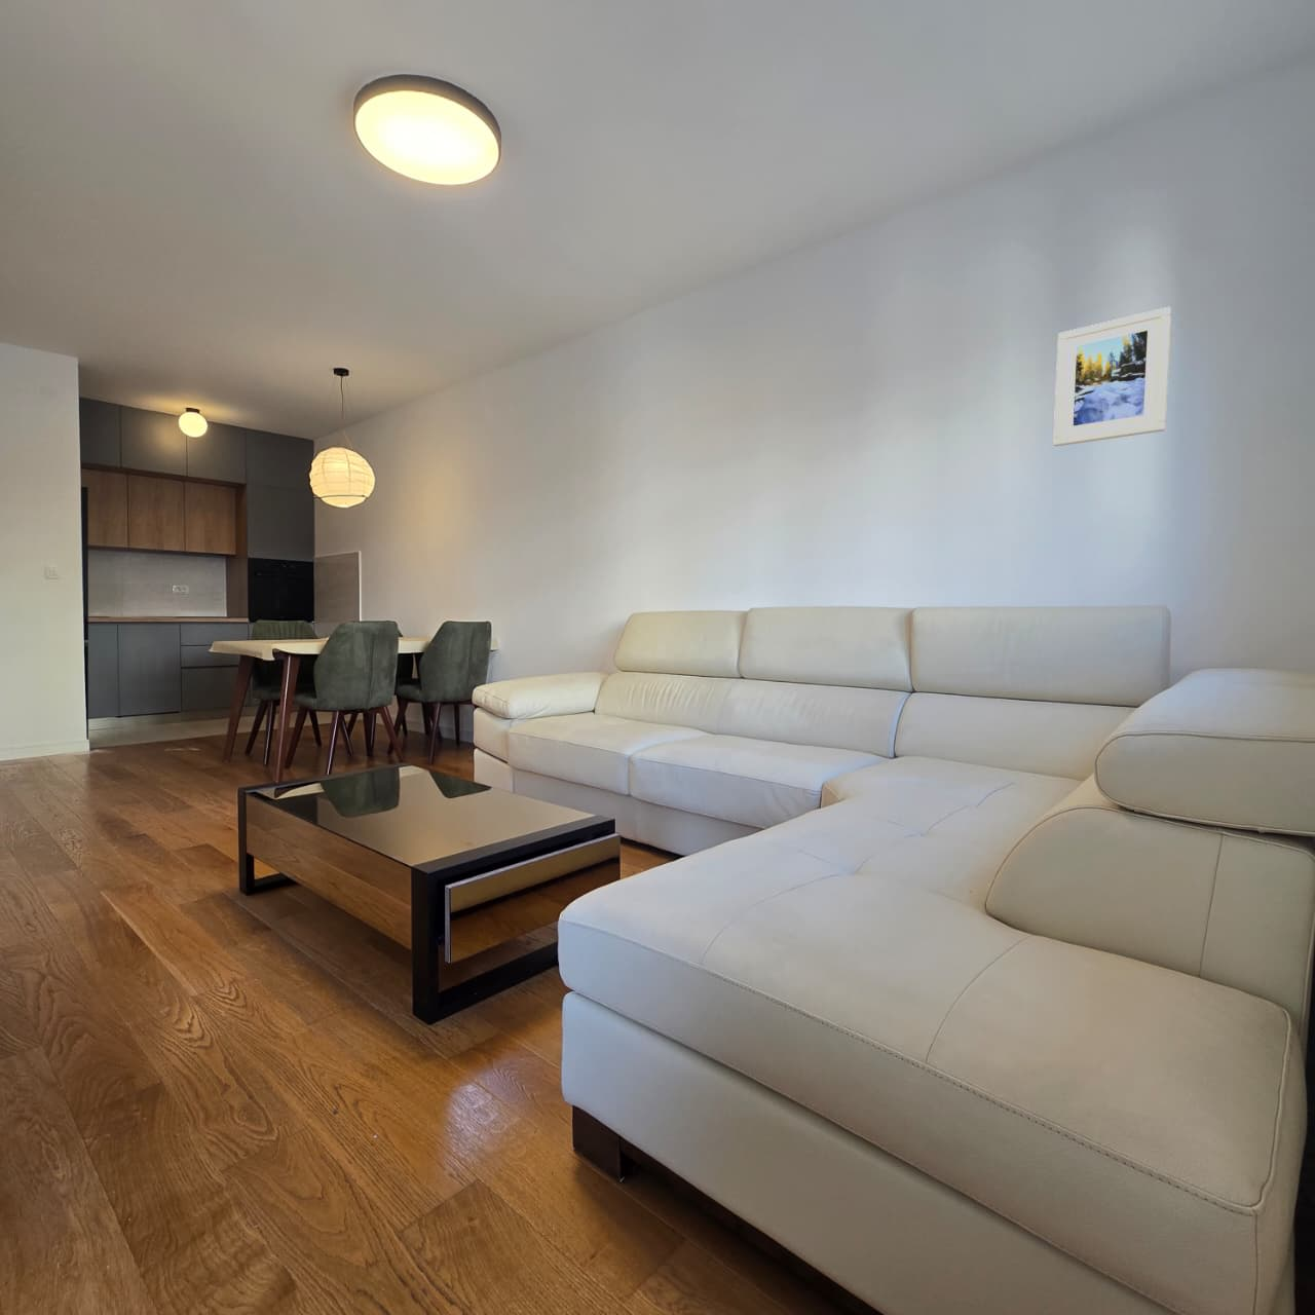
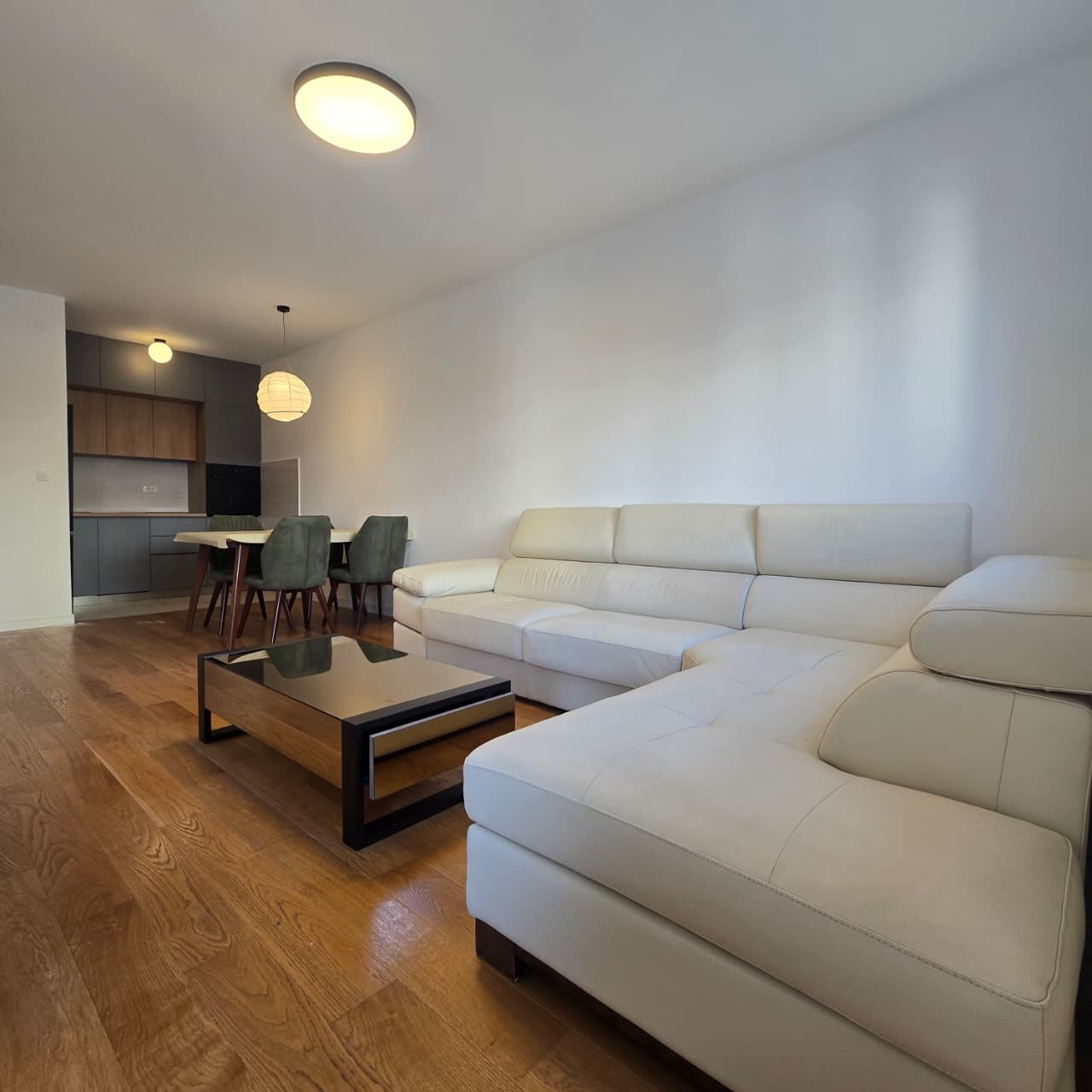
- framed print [1052,306,1172,447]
